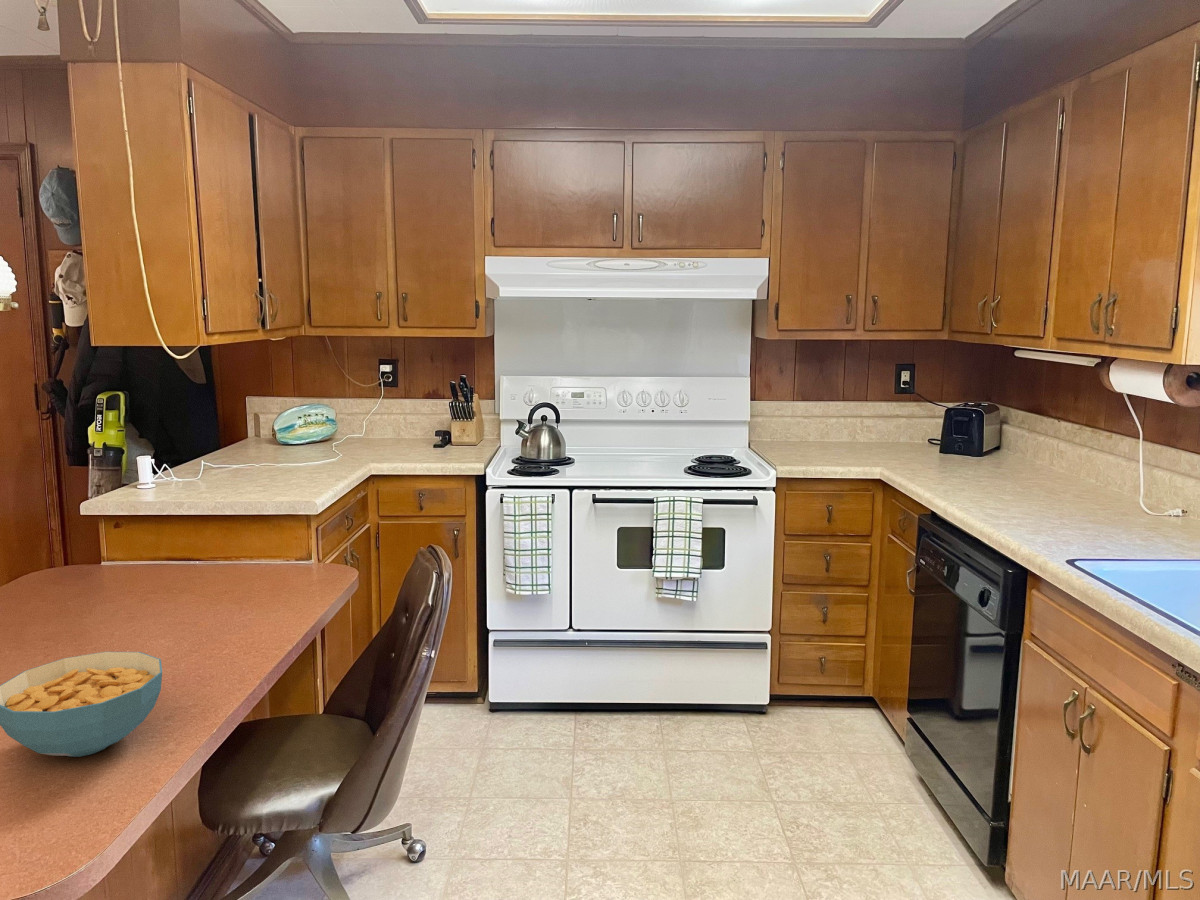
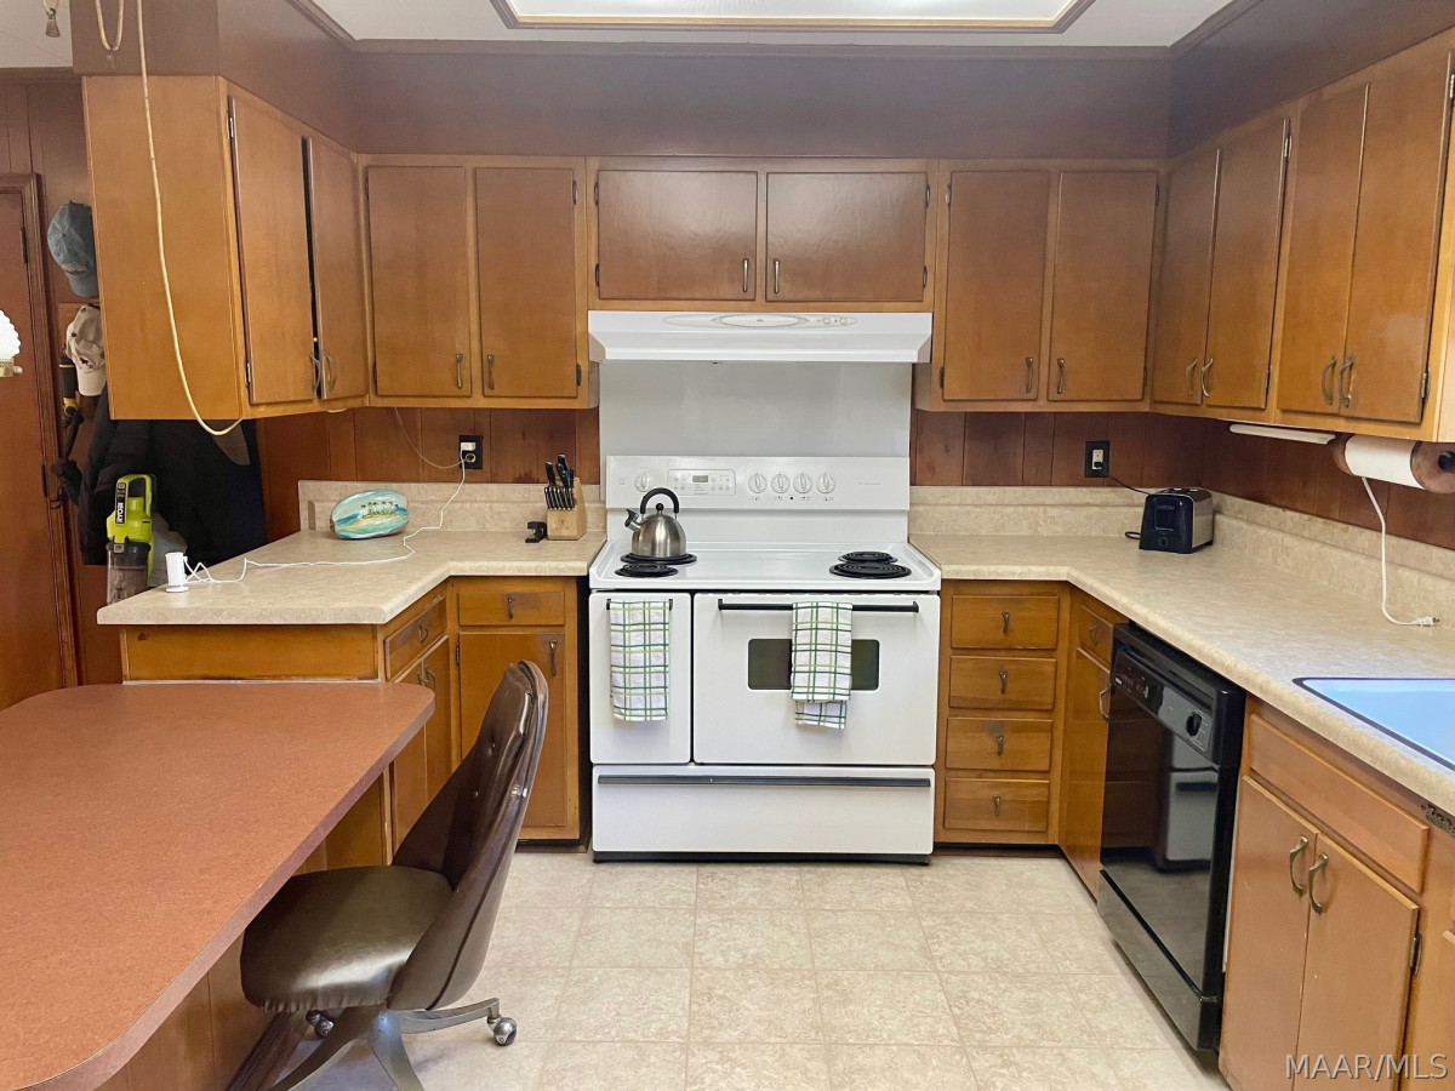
- cereal bowl [0,651,163,758]
